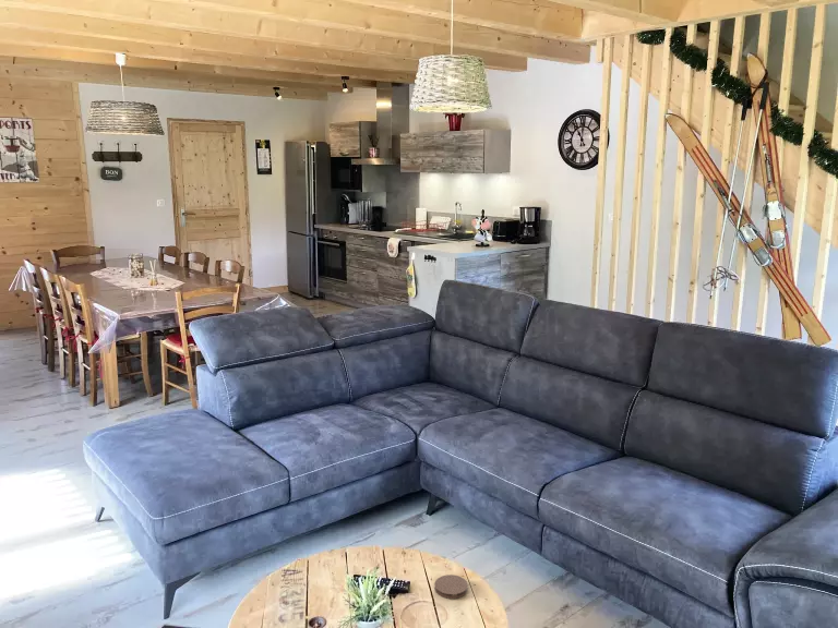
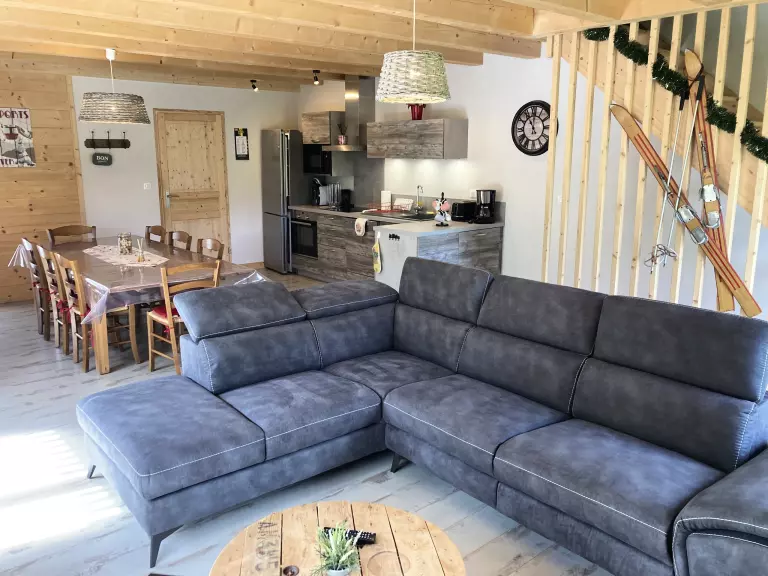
- coaster [433,573,469,600]
